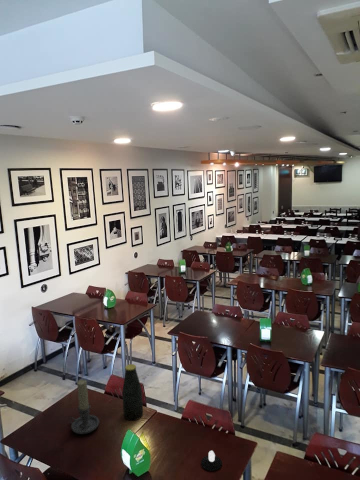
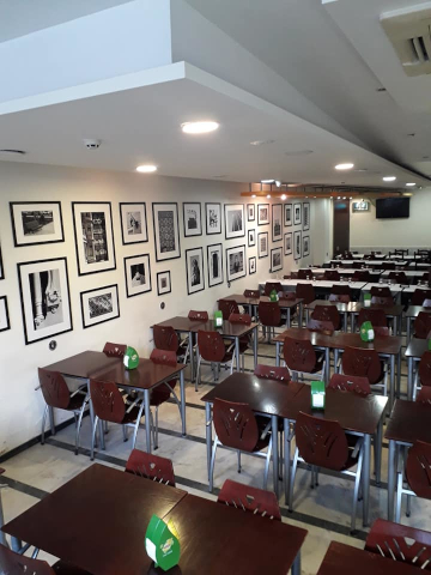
- candle holder [68,379,100,435]
- candle [200,450,223,472]
- bottle [121,363,144,421]
